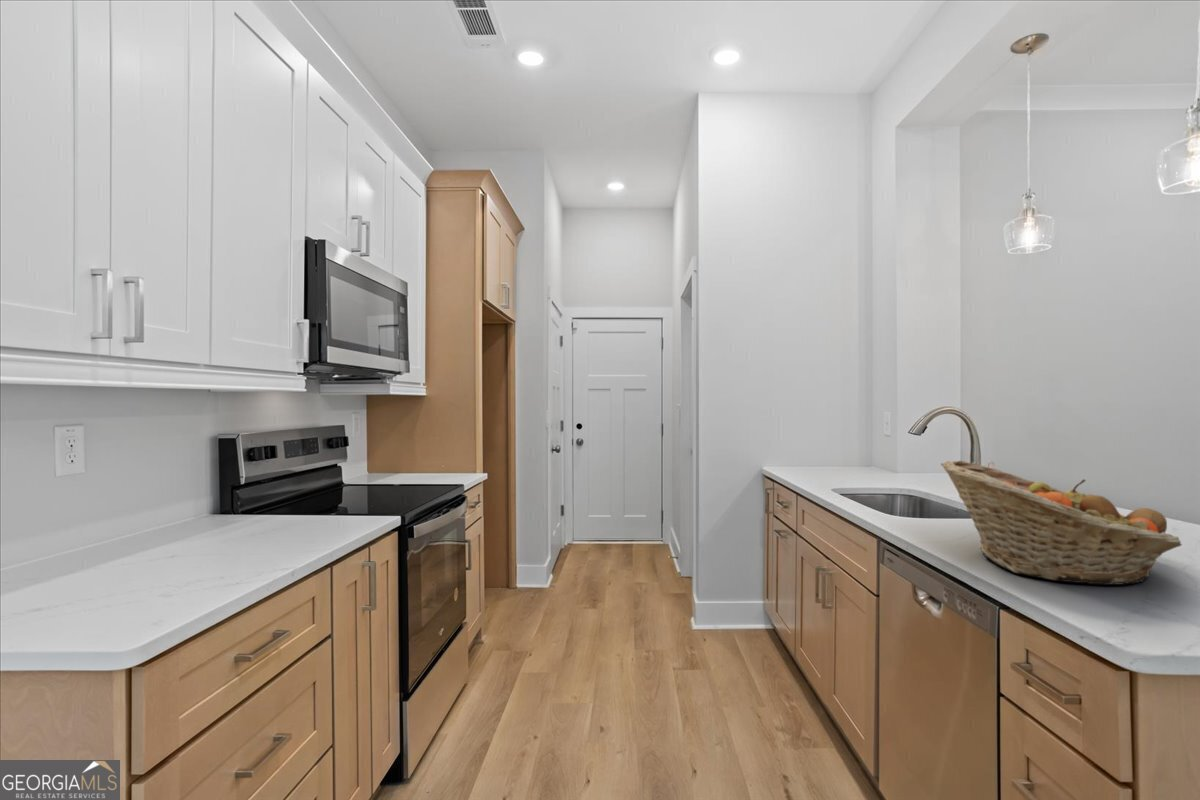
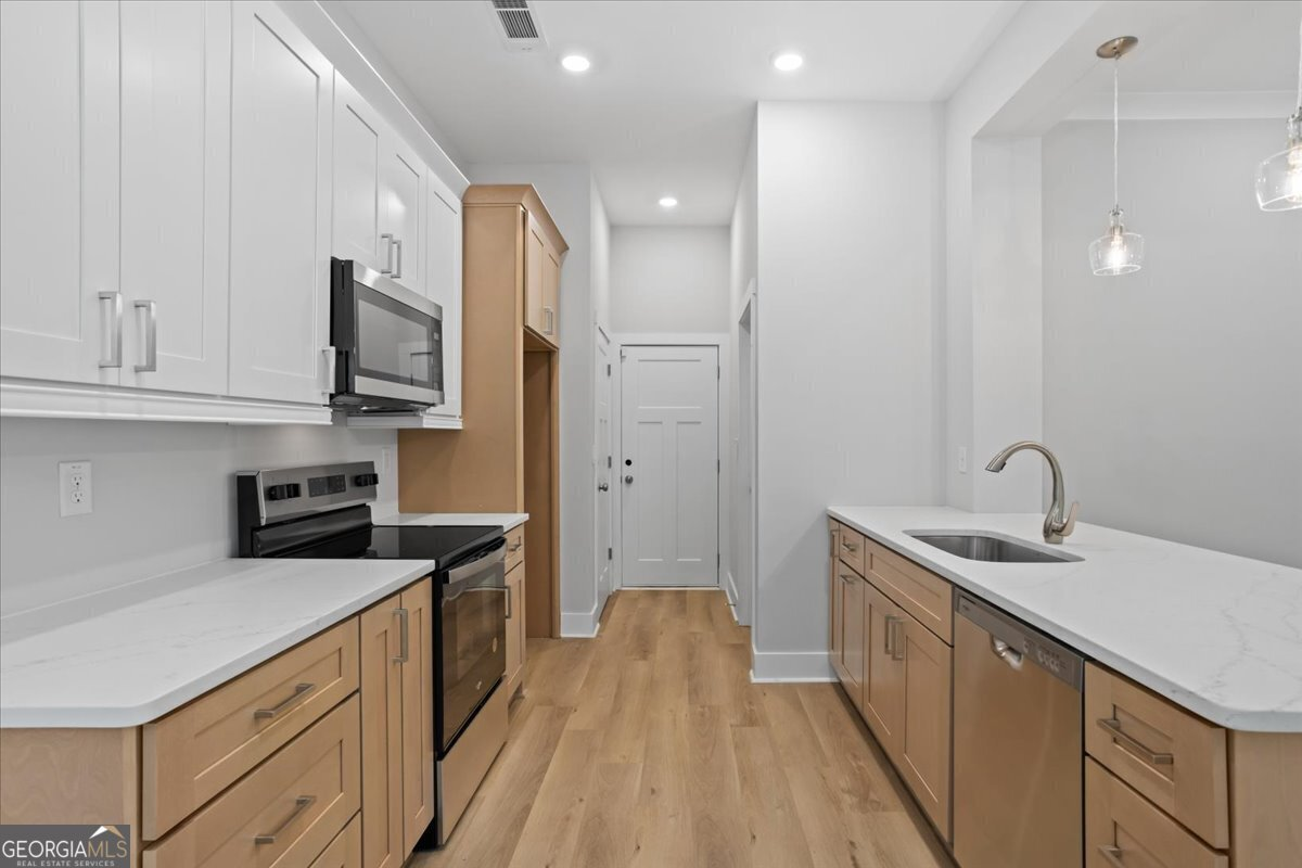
- fruit basket [940,459,1183,586]
